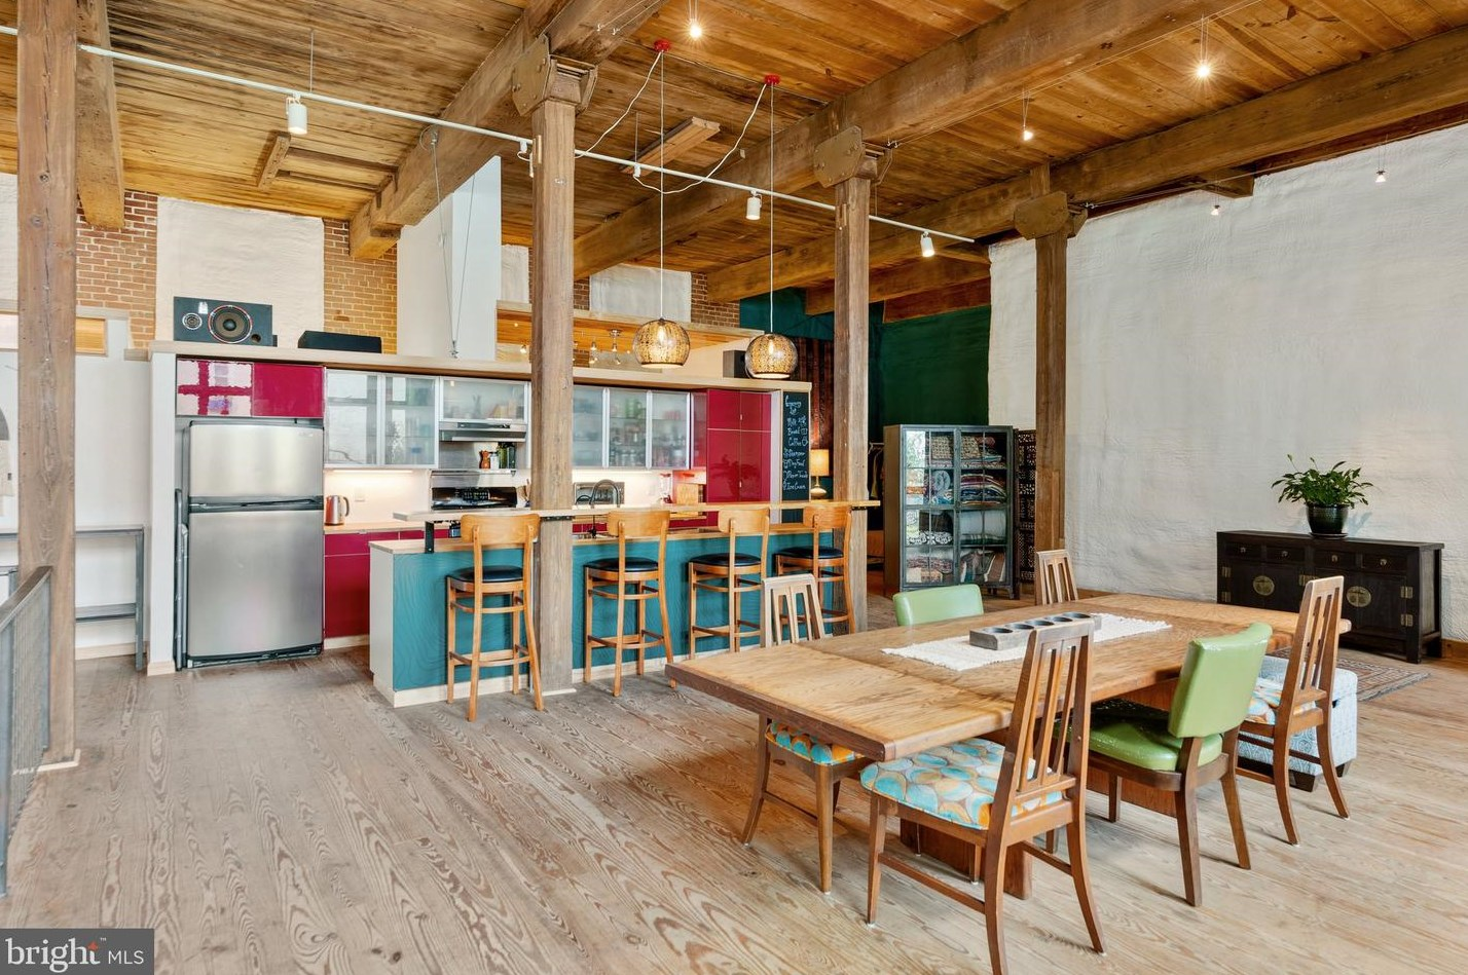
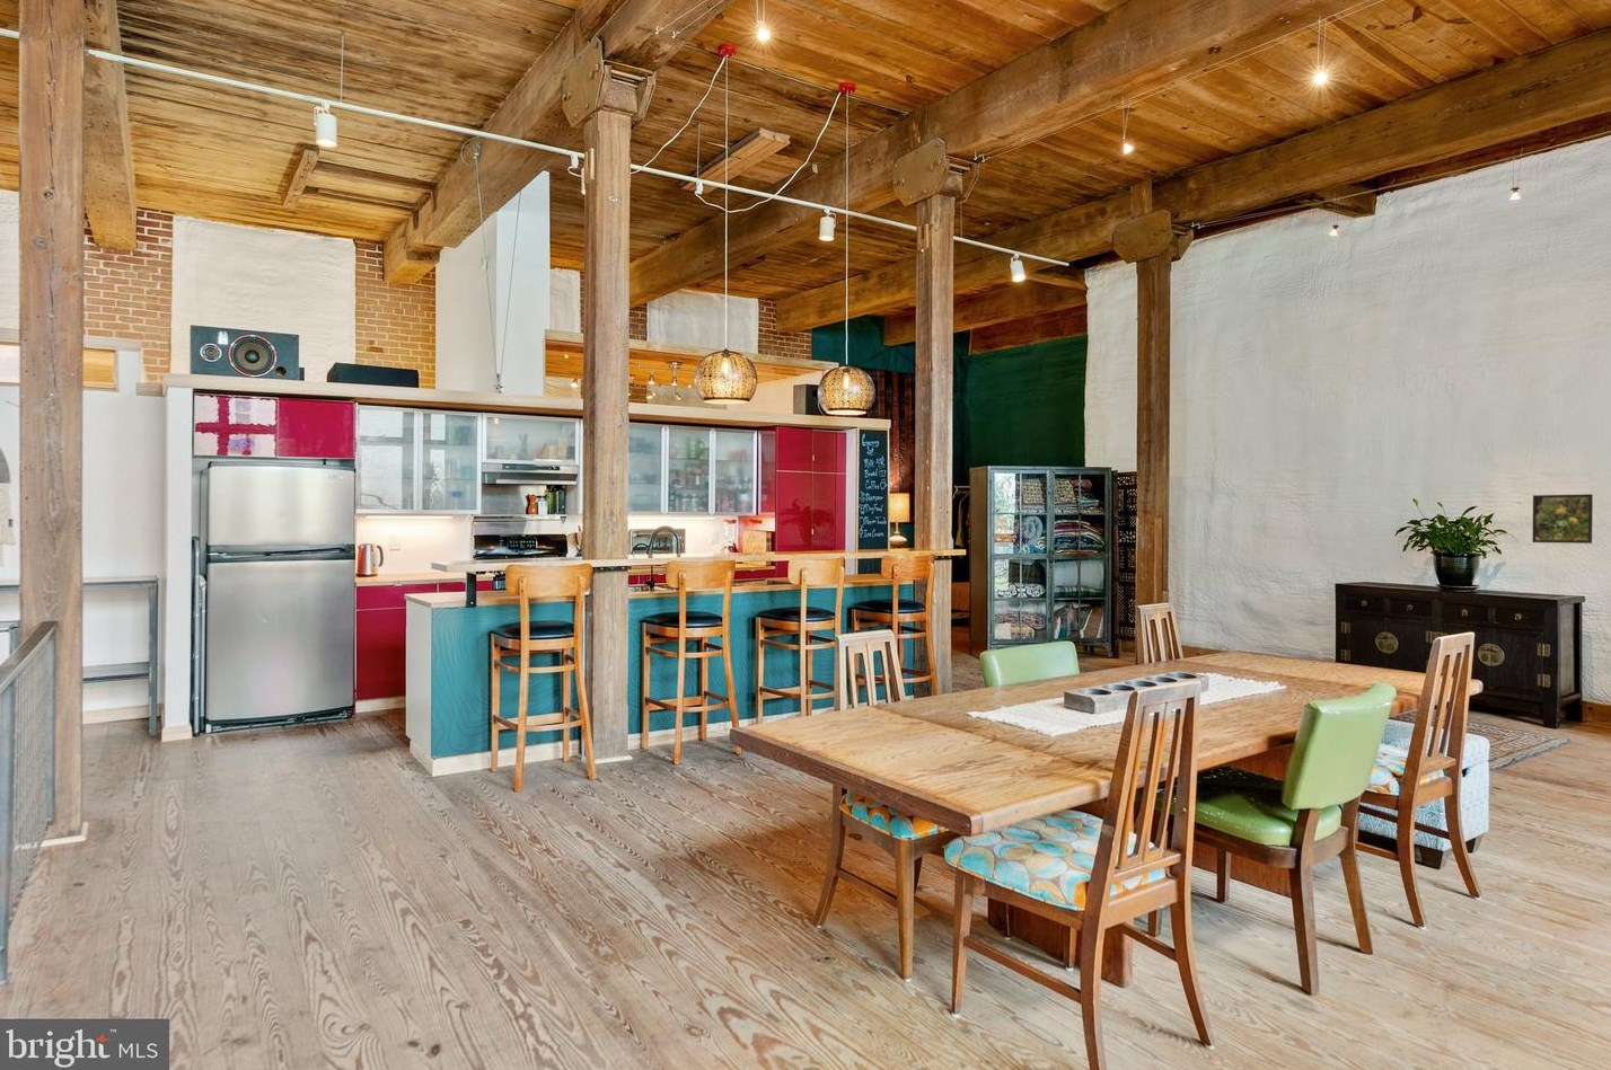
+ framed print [1531,493,1594,545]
